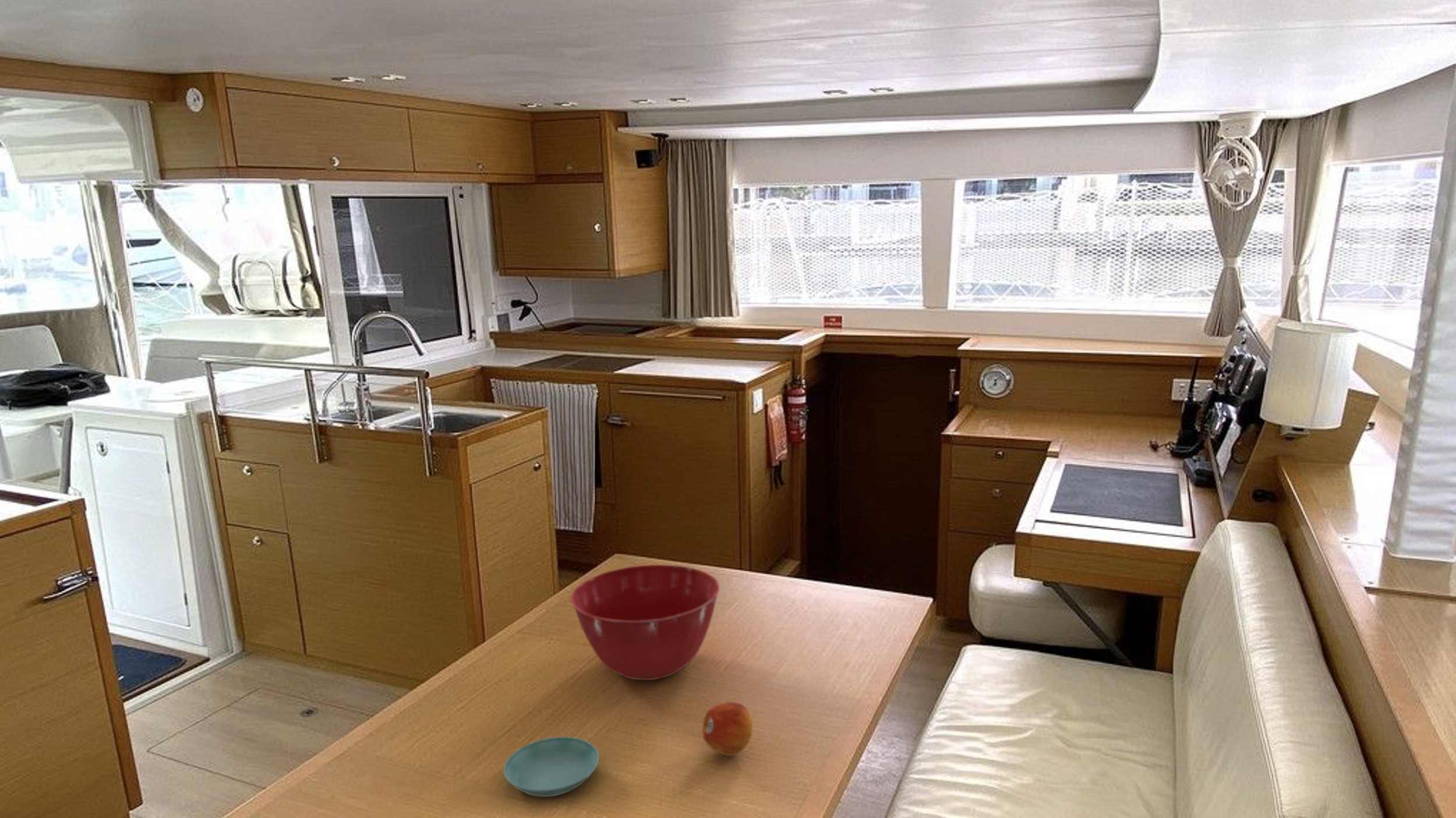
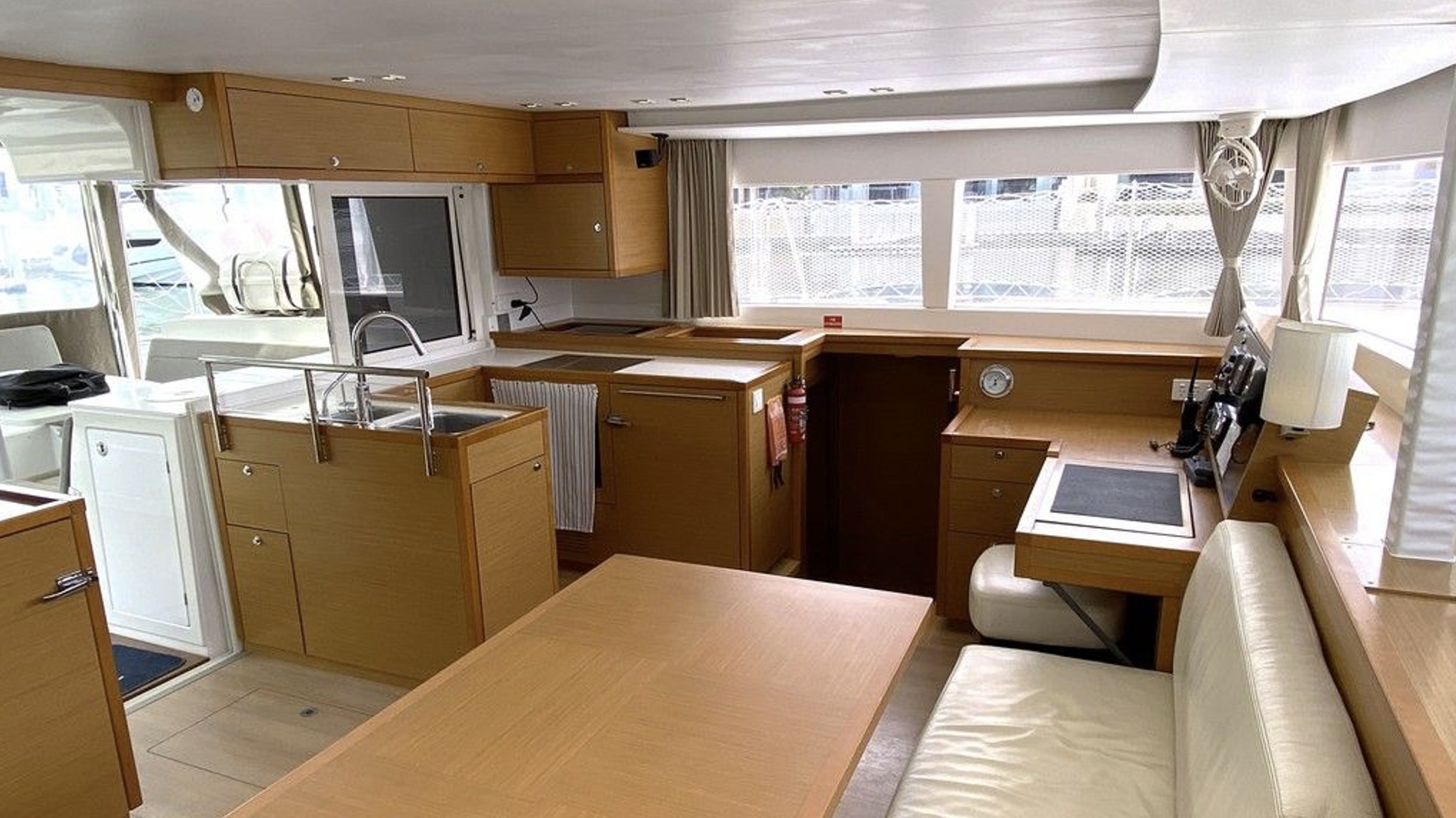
- mixing bowl [570,564,720,681]
- saucer [503,736,600,798]
- fruit [702,701,753,756]
